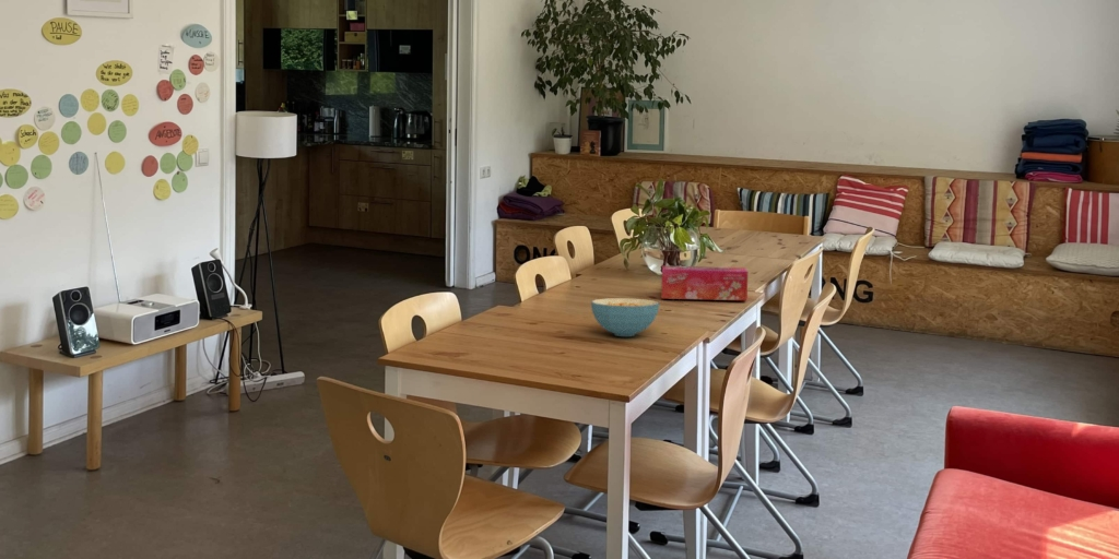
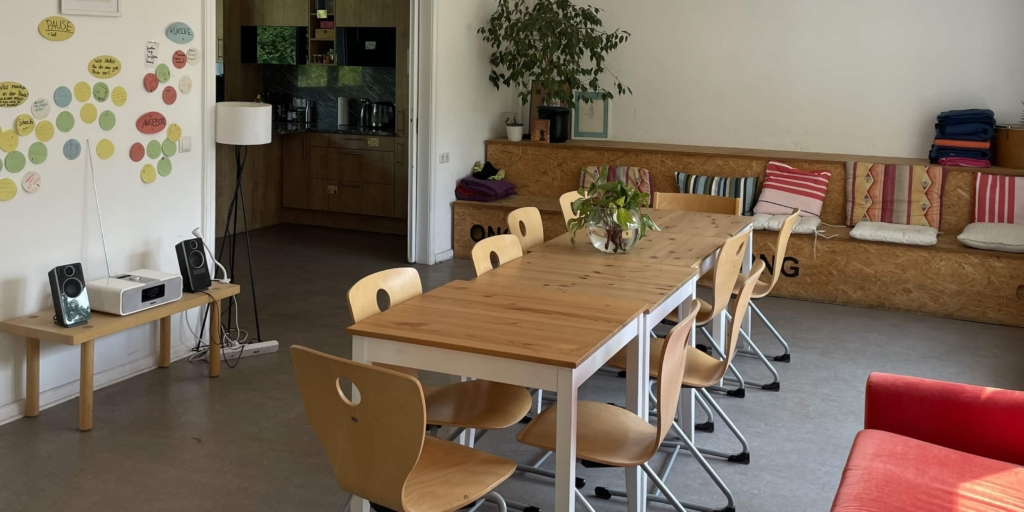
- cereal bowl [590,297,660,337]
- tissue box [660,265,749,301]
